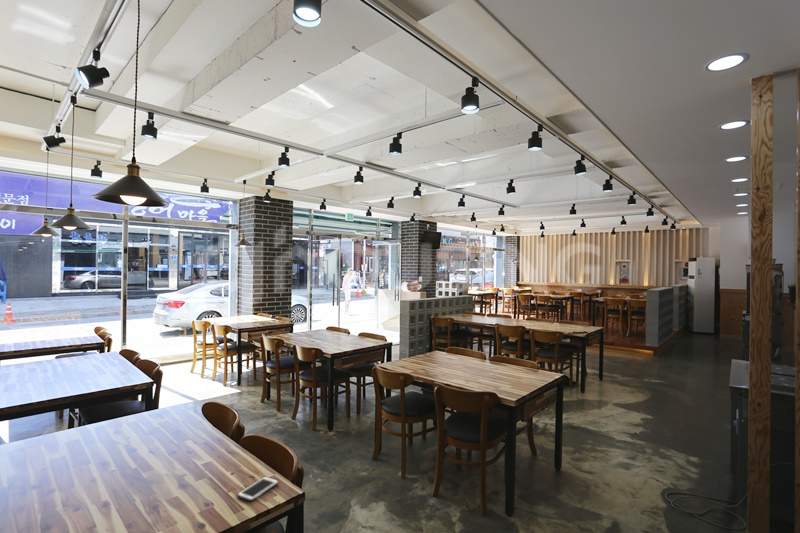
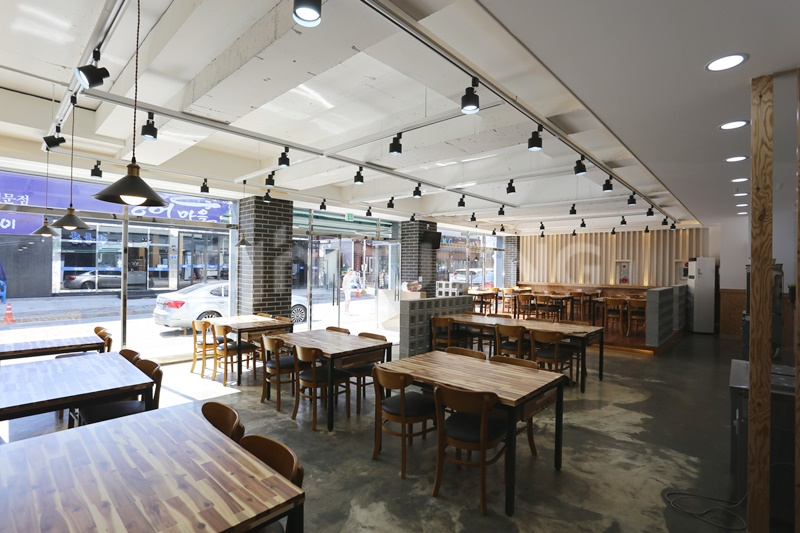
- cell phone [236,476,280,502]
